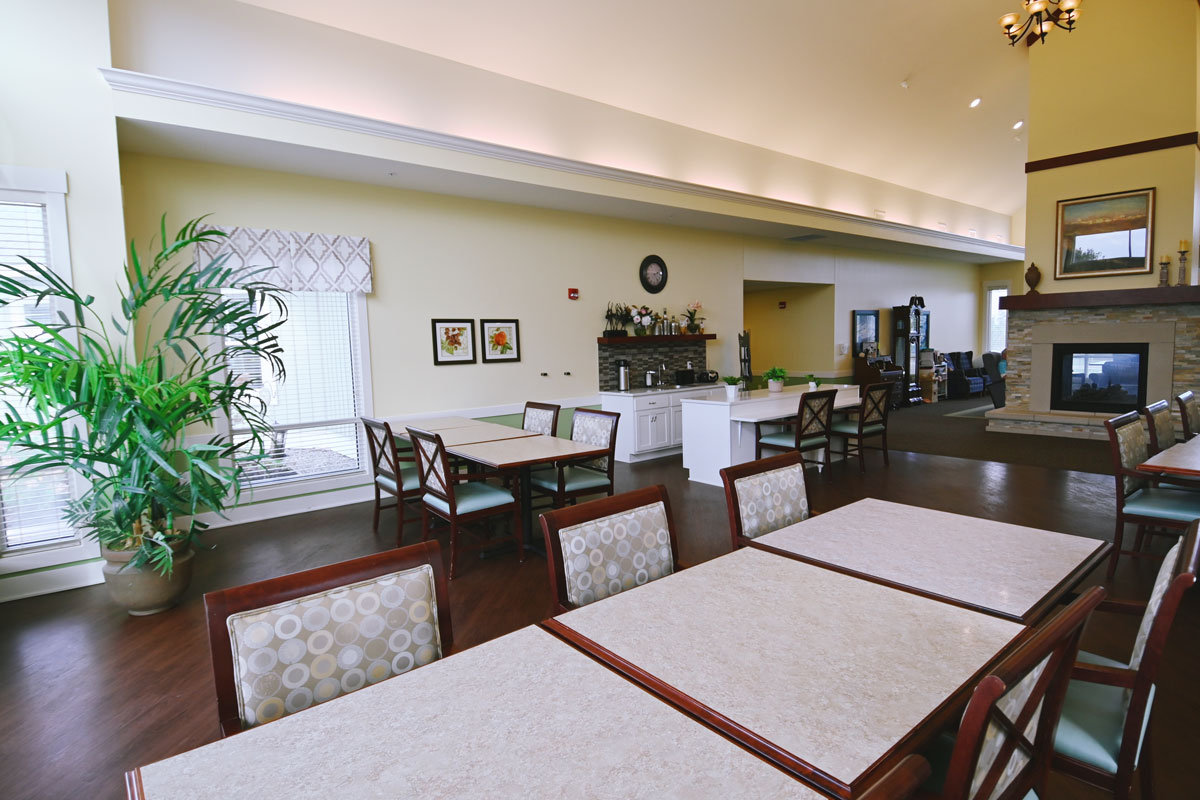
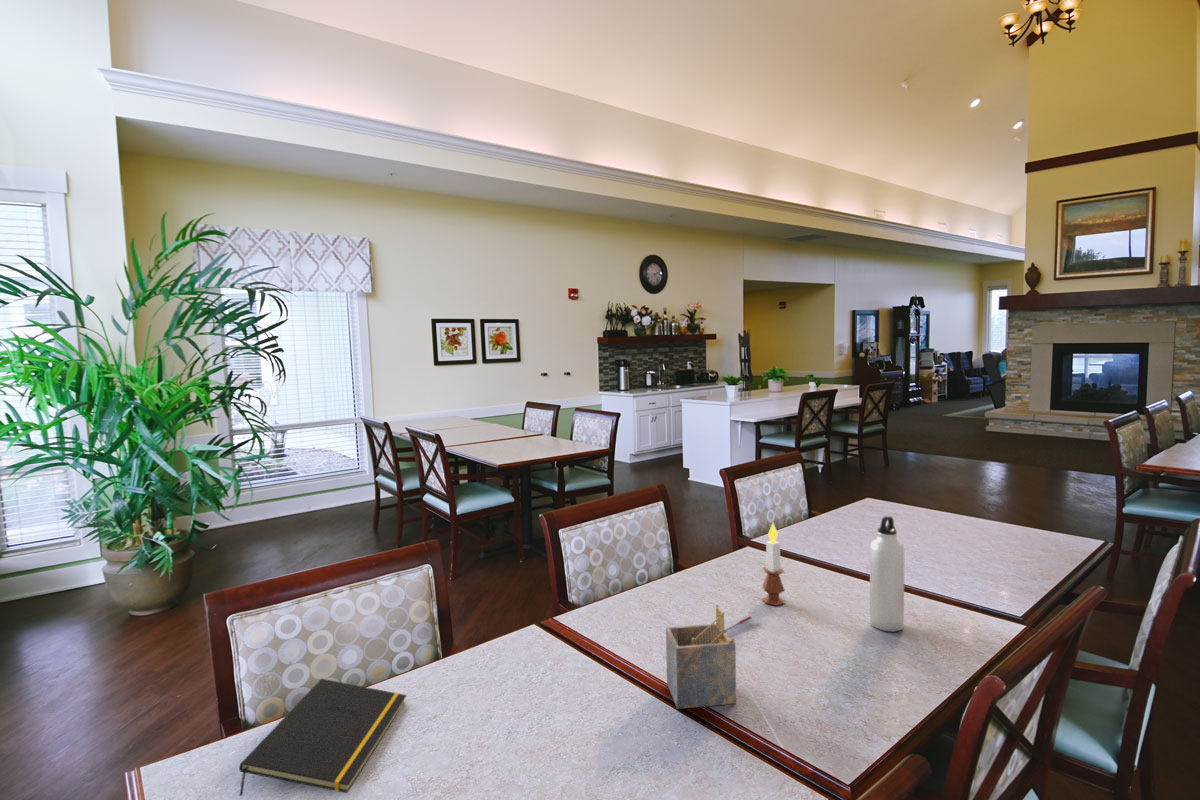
+ notepad [238,678,408,797]
+ water bottle [869,515,905,633]
+ napkin holder [665,604,737,710]
+ pen [720,615,753,633]
+ candle [761,522,786,606]
